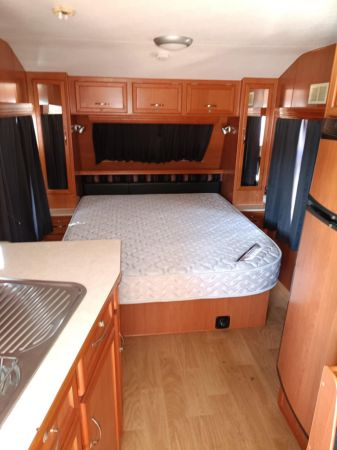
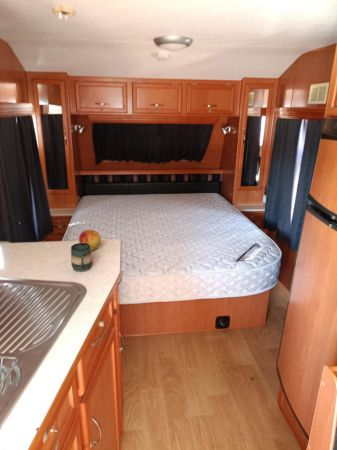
+ apple [78,229,102,252]
+ mug [70,242,93,273]
